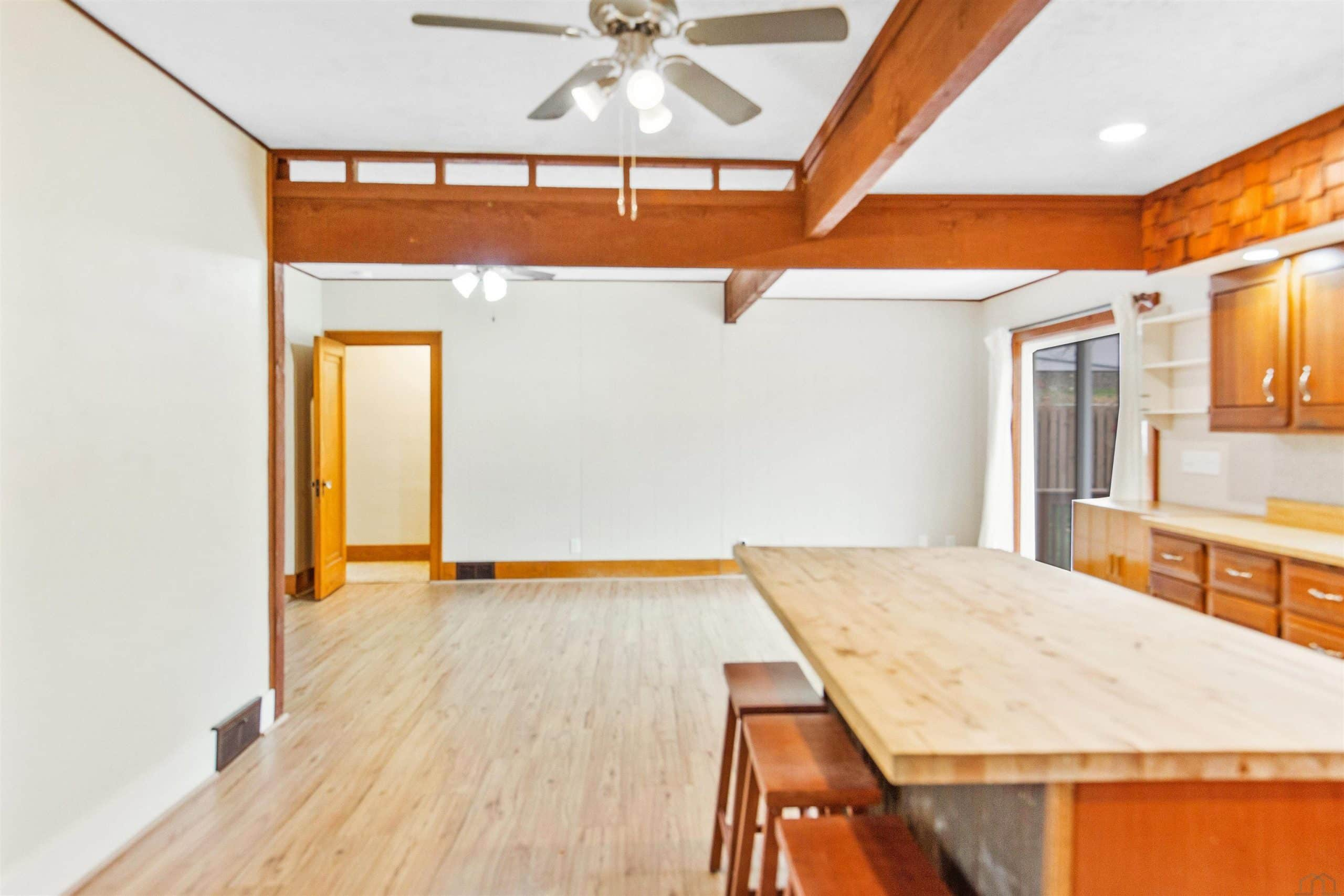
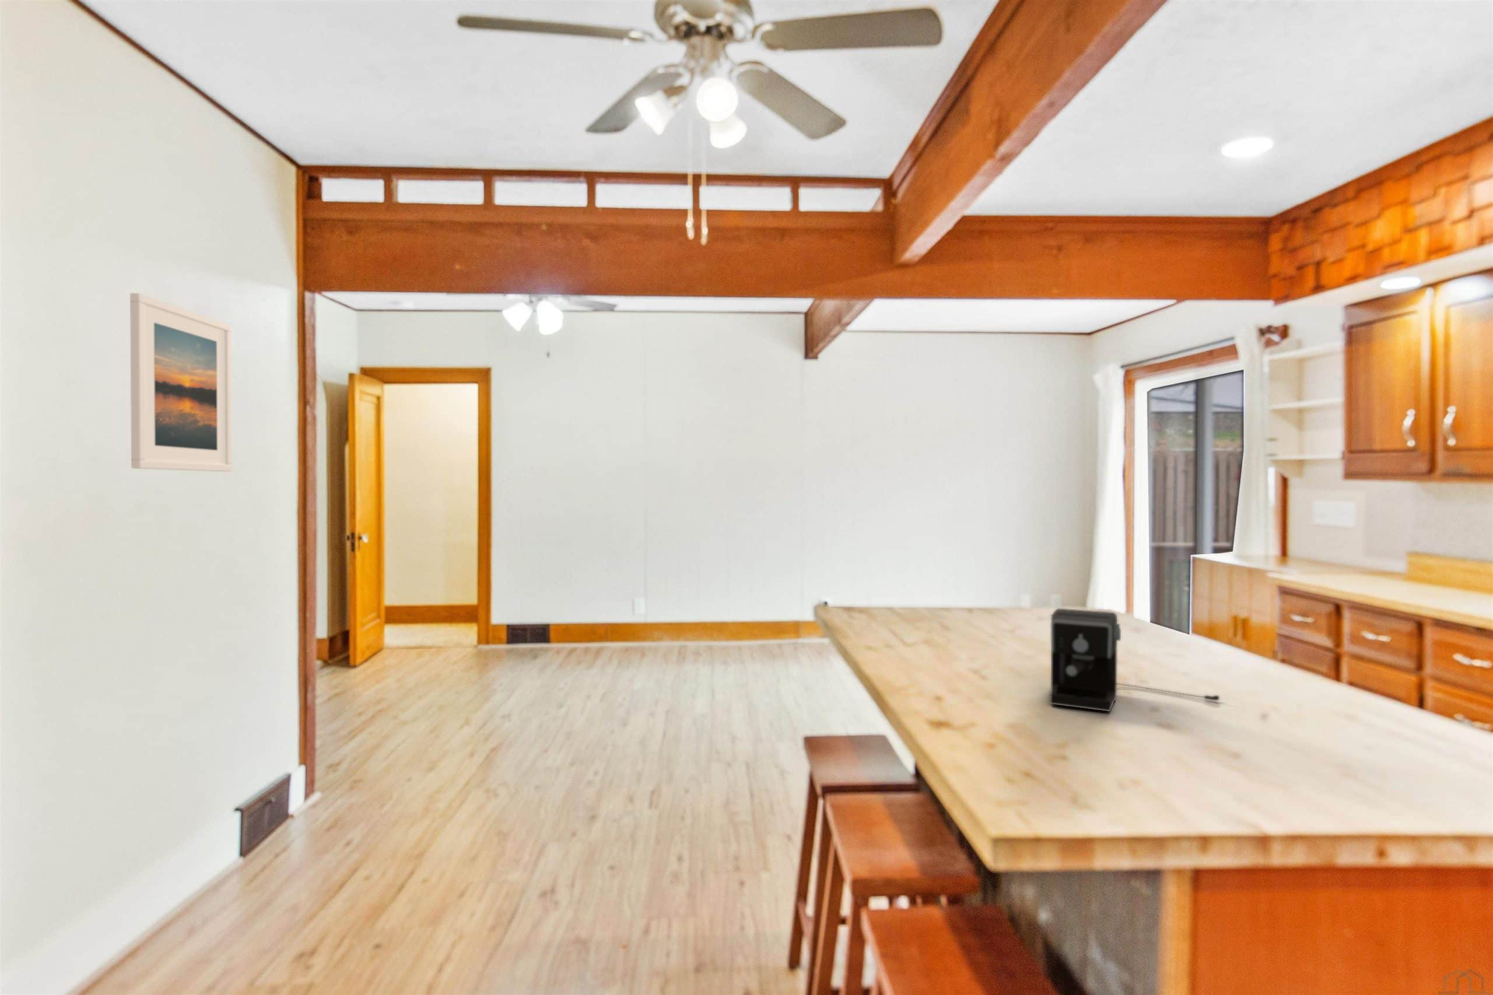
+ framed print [130,292,232,472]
+ coffee maker [1049,607,1220,712]
